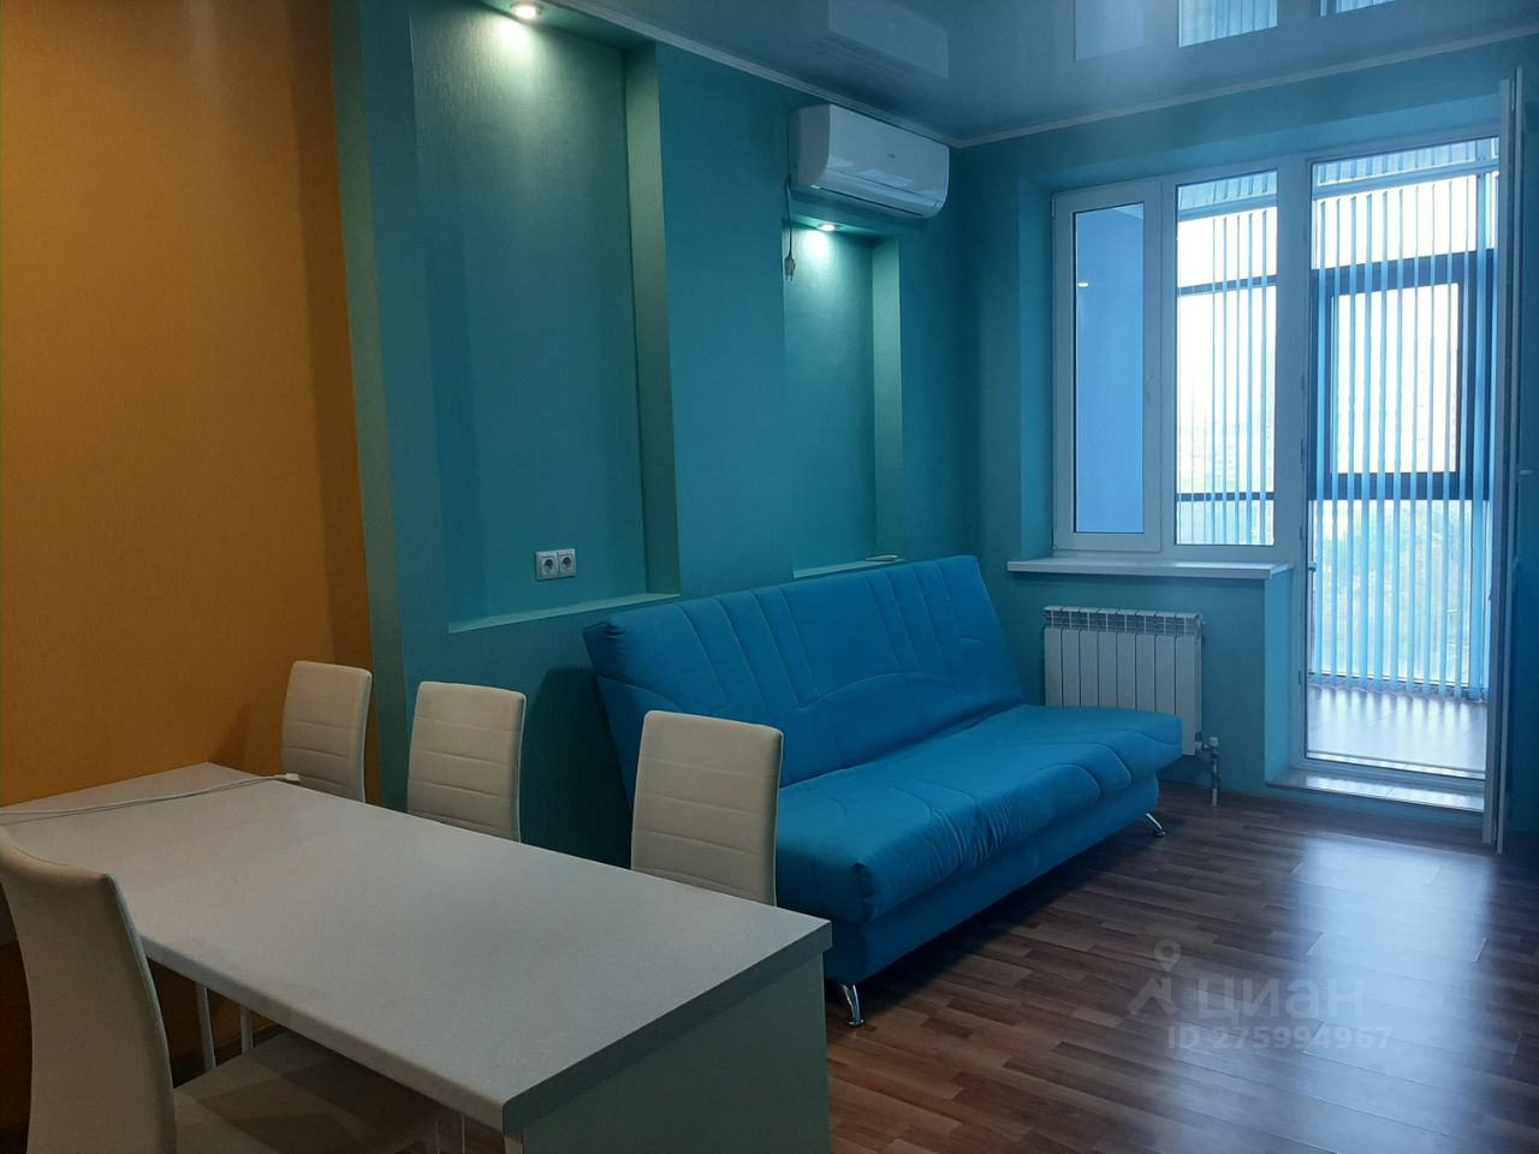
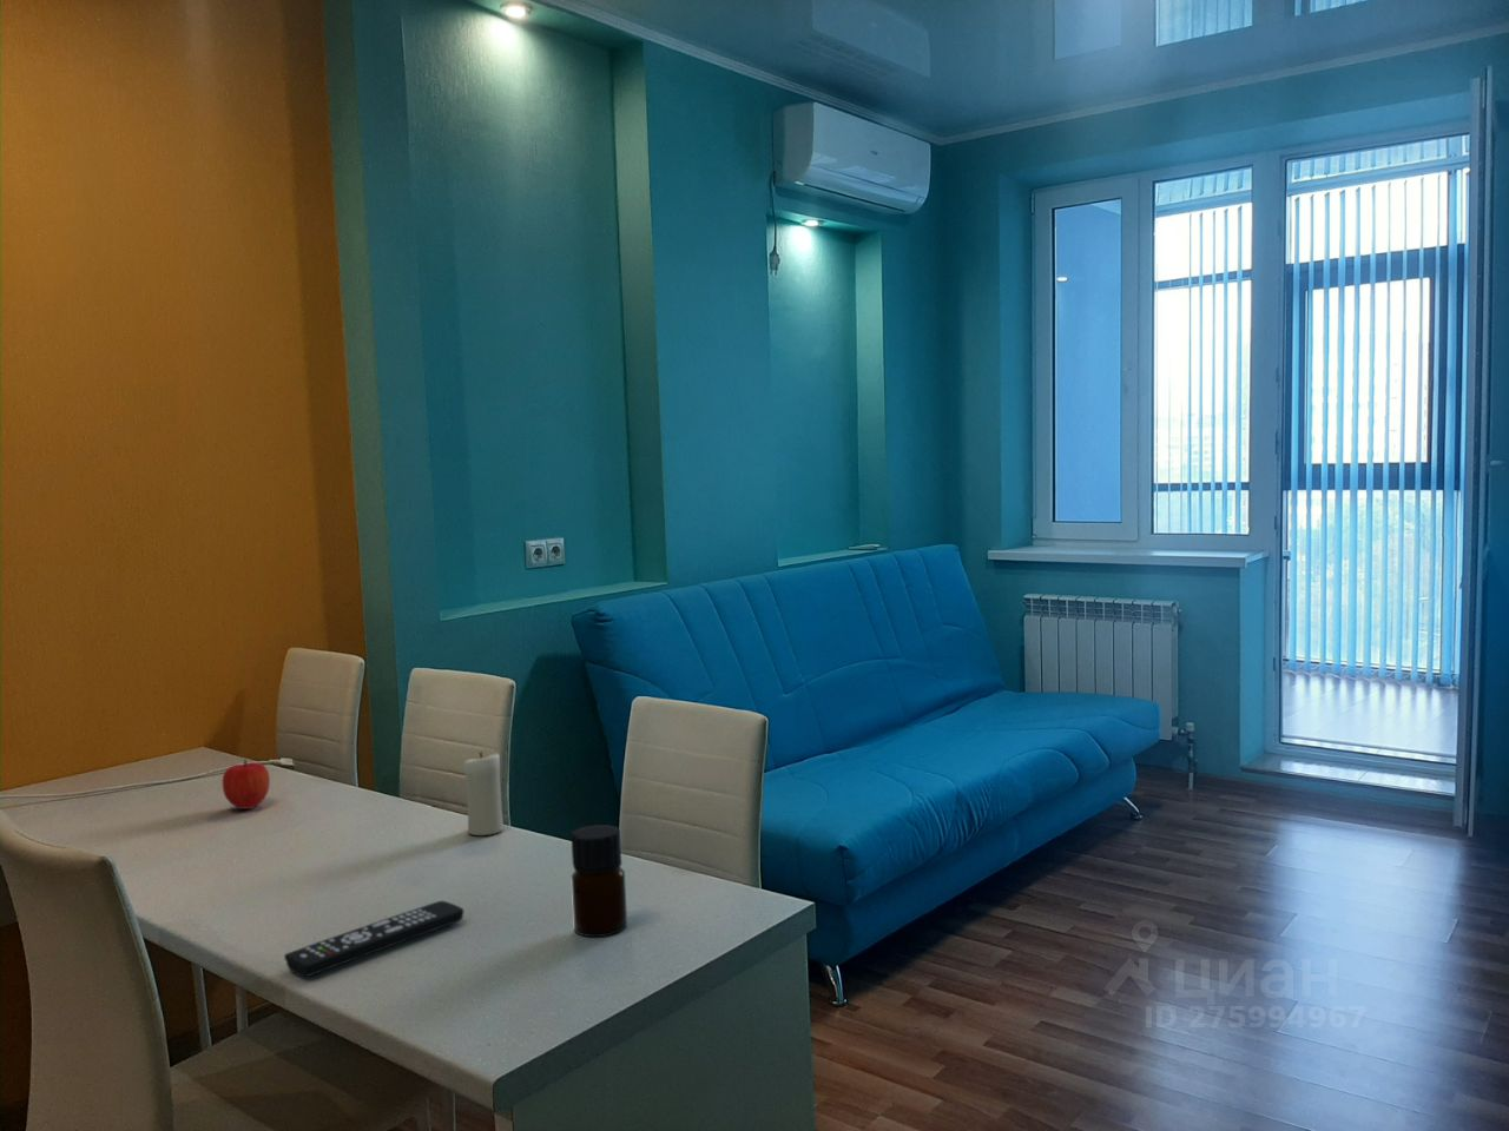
+ bottle [570,823,629,937]
+ fruit [222,759,271,810]
+ candle [462,751,505,836]
+ remote control [283,901,465,978]
